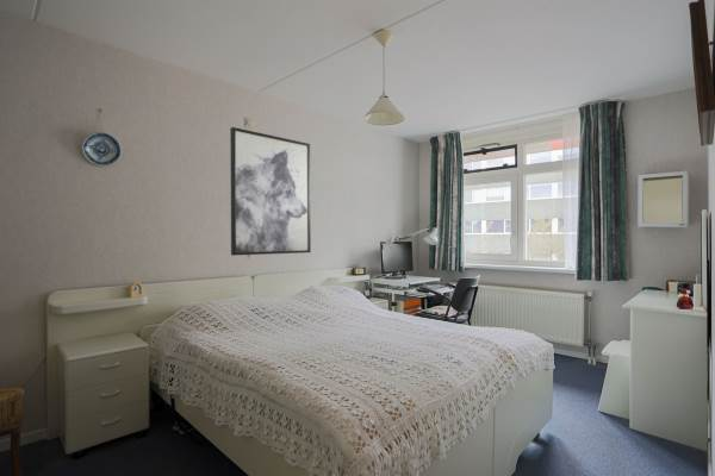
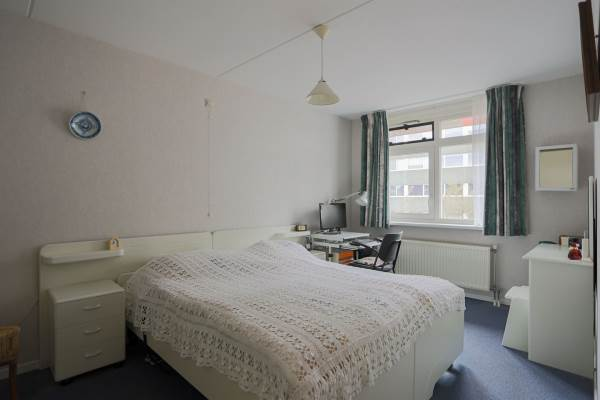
- wall art [229,126,312,257]
